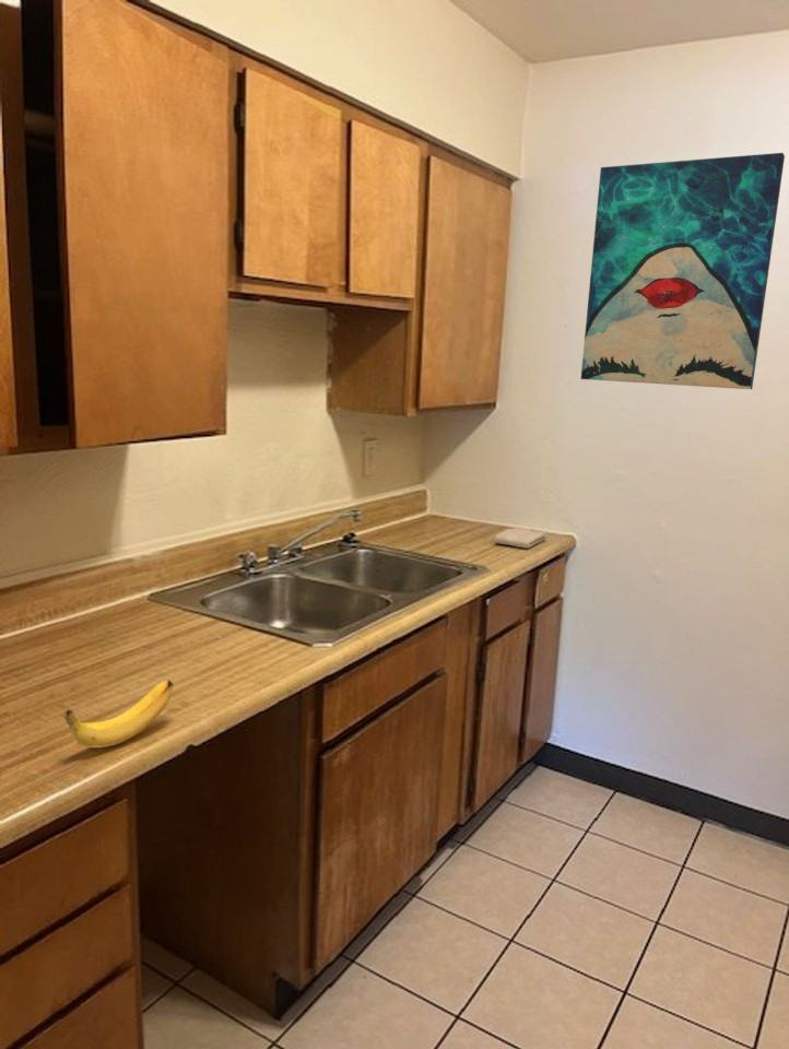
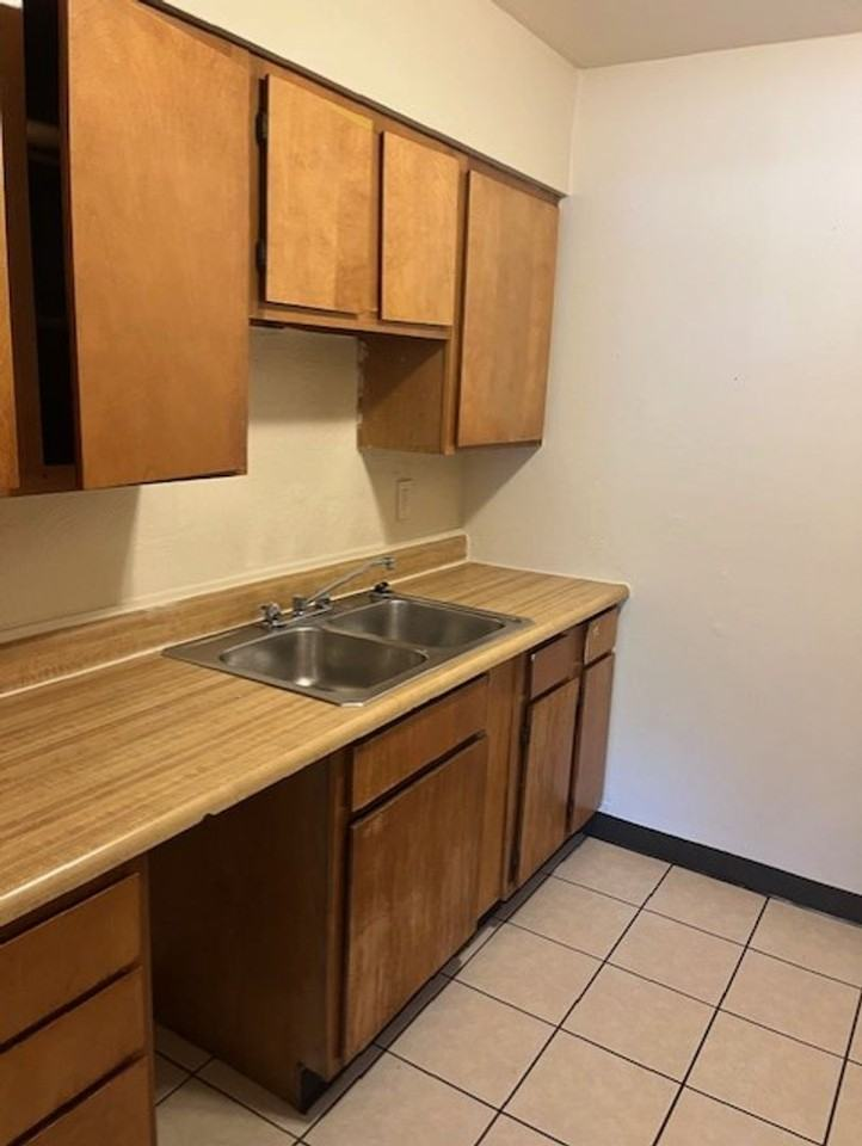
- wall art [579,152,786,390]
- washcloth [493,527,547,550]
- banana [62,679,174,749]
